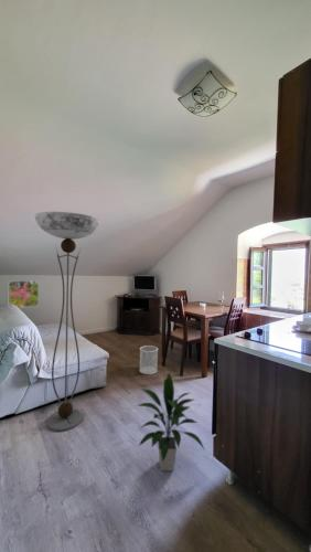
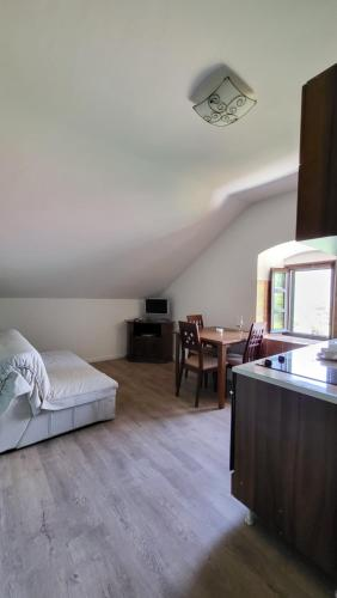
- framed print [8,279,40,308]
- wastebasket [138,344,159,375]
- indoor plant [137,371,206,473]
- floor lamp [34,211,101,433]
